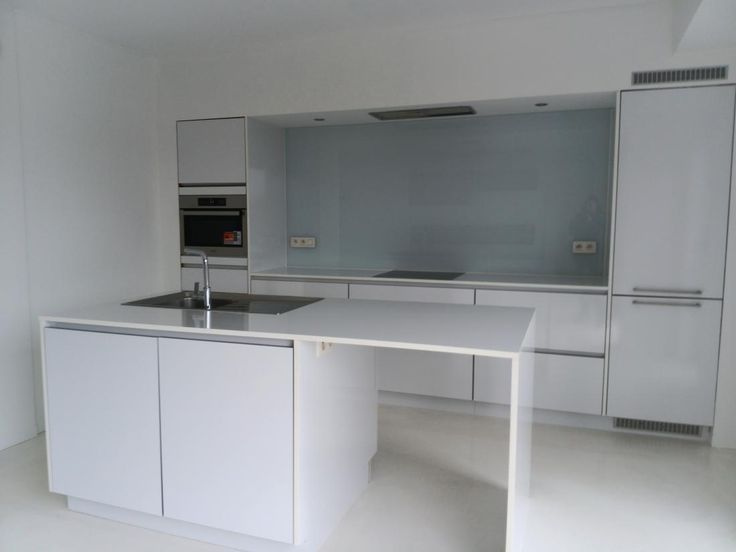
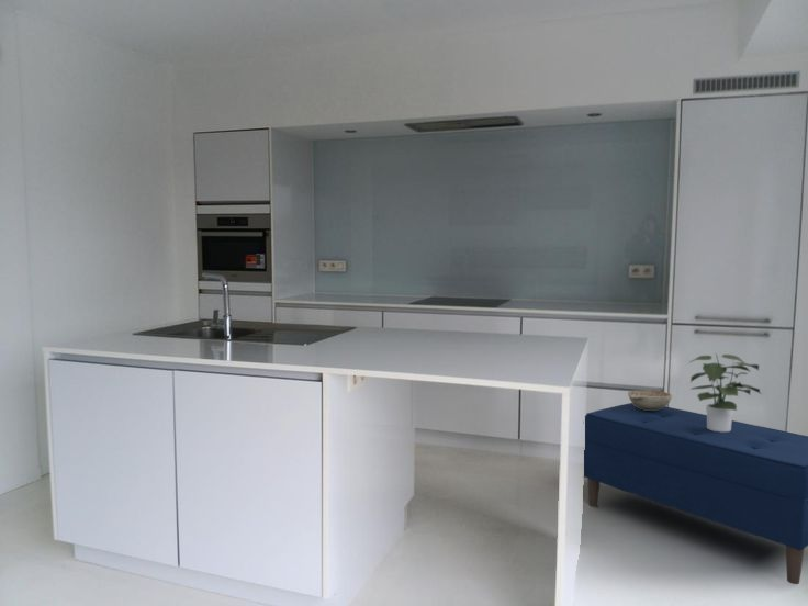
+ potted plant [688,354,762,433]
+ decorative bowl [627,390,673,411]
+ bench [583,402,808,585]
